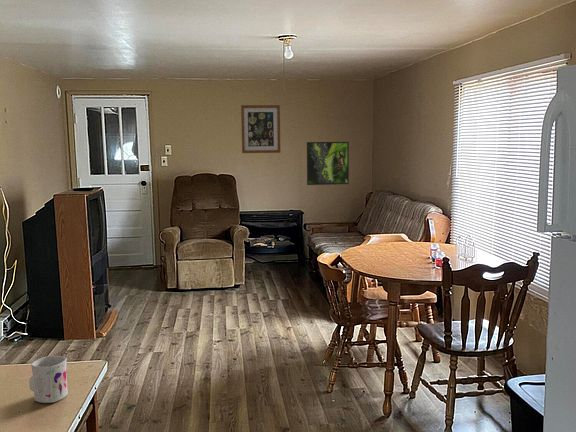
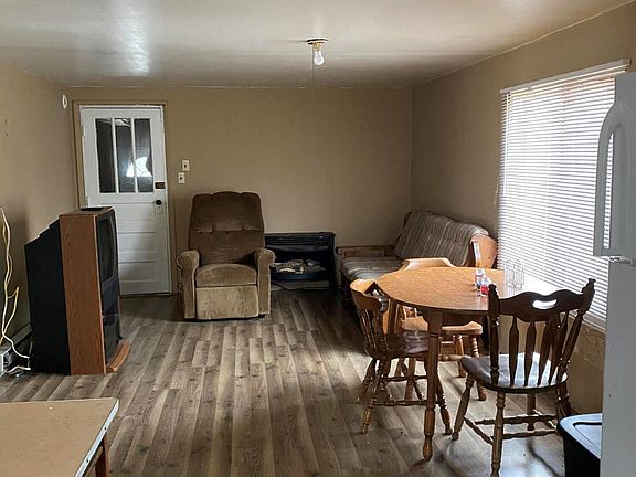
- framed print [306,141,350,186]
- wall art [240,104,281,154]
- mug [28,355,69,404]
